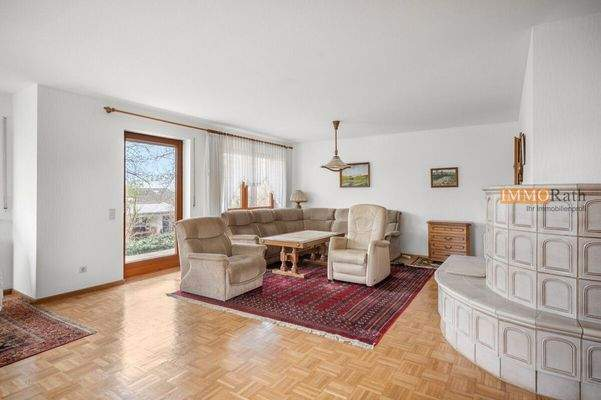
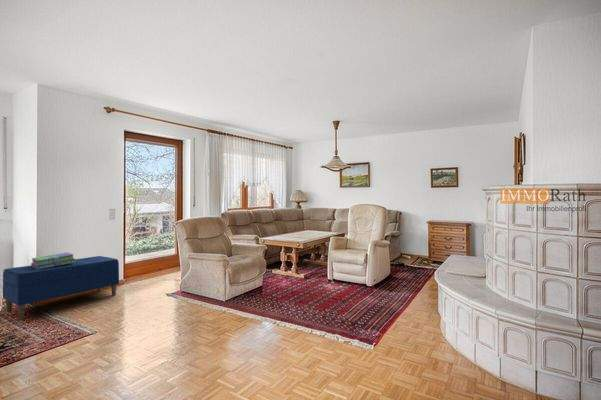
+ stack of books [30,251,76,270]
+ bench [2,255,120,320]
